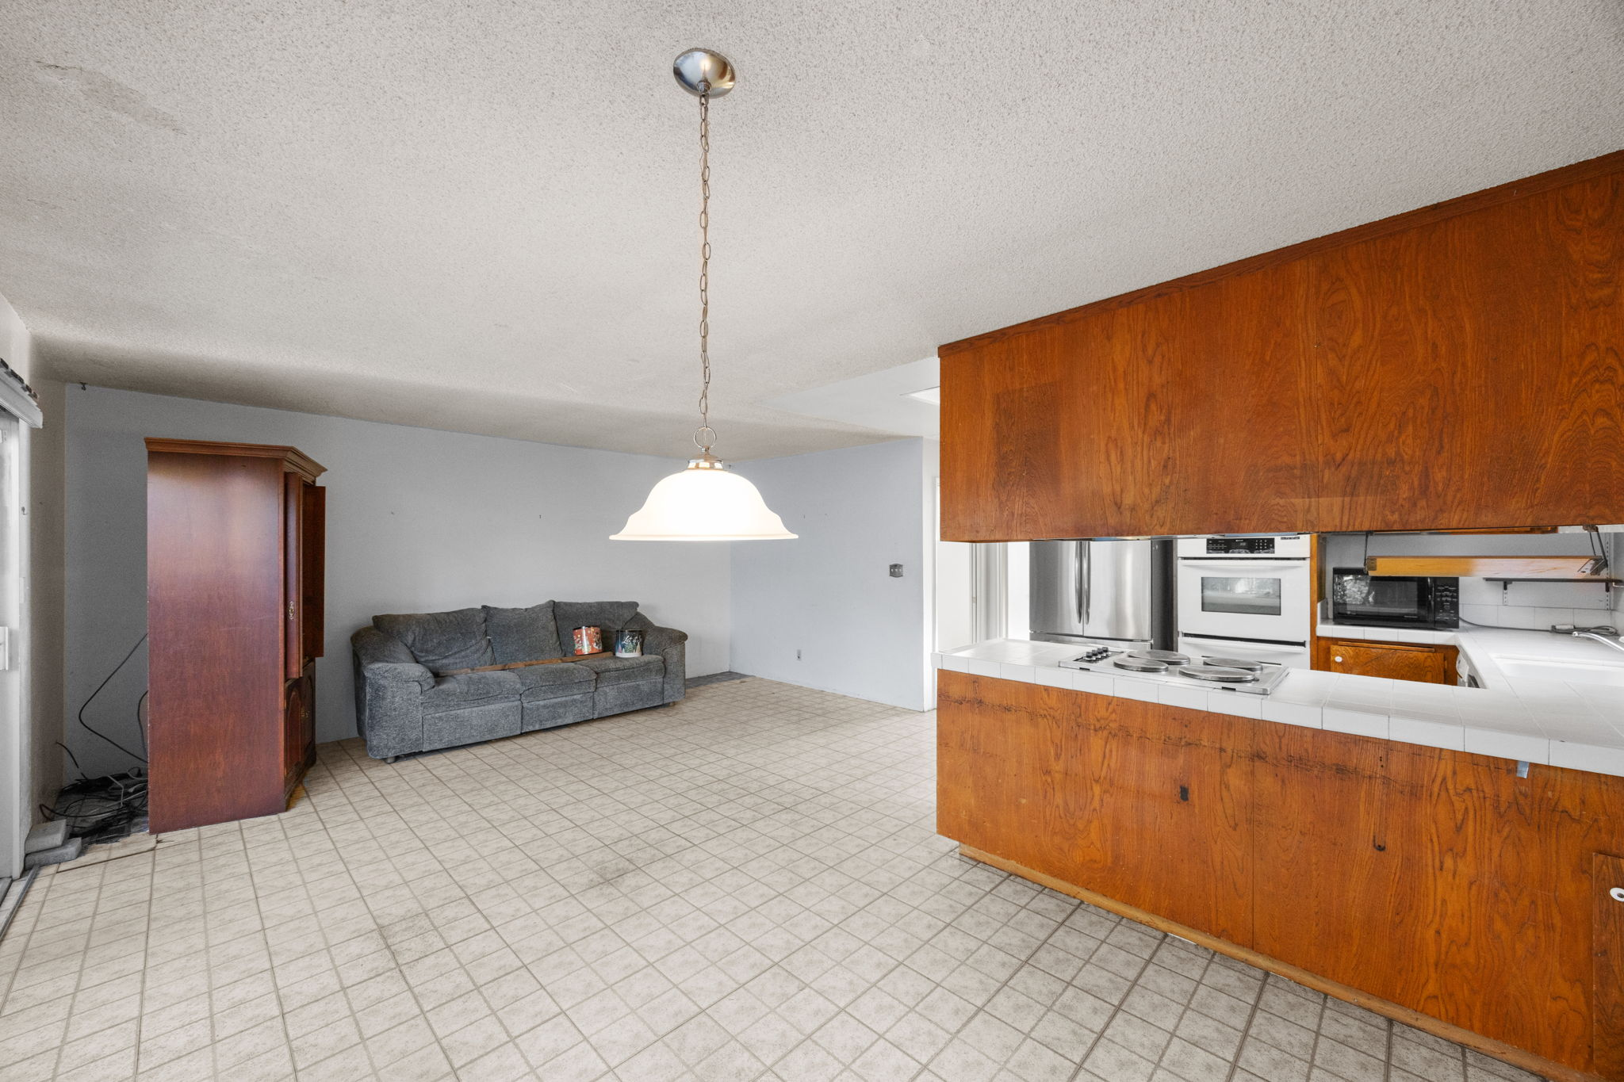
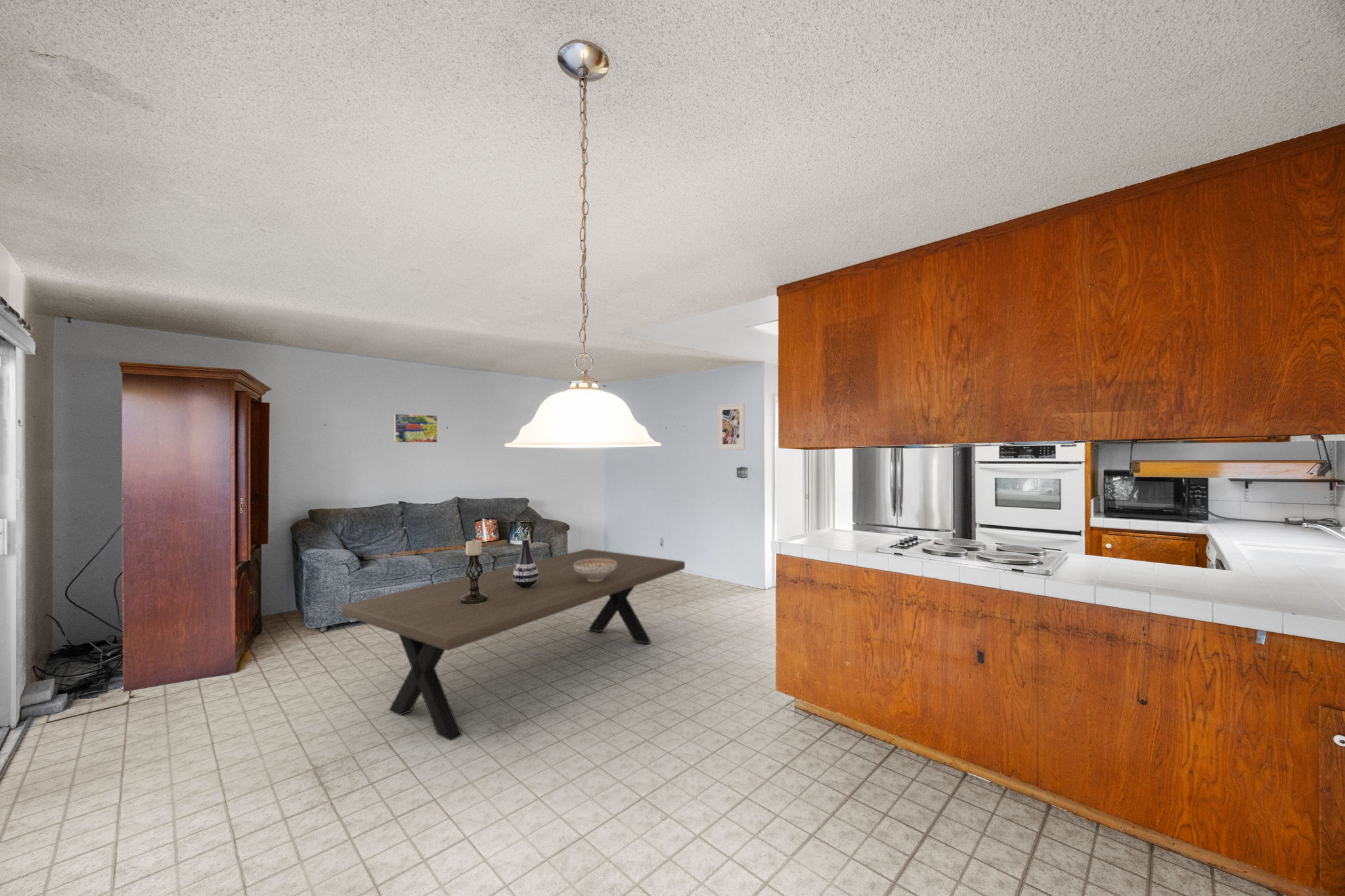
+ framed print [393,413,438,443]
+ vase [512,538,539,588]
+ candle holder [460,538,488,605]
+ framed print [717,402,745,450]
+ dining table [341,548,686,741]
+ decorative bowl [574,559,617,582]
